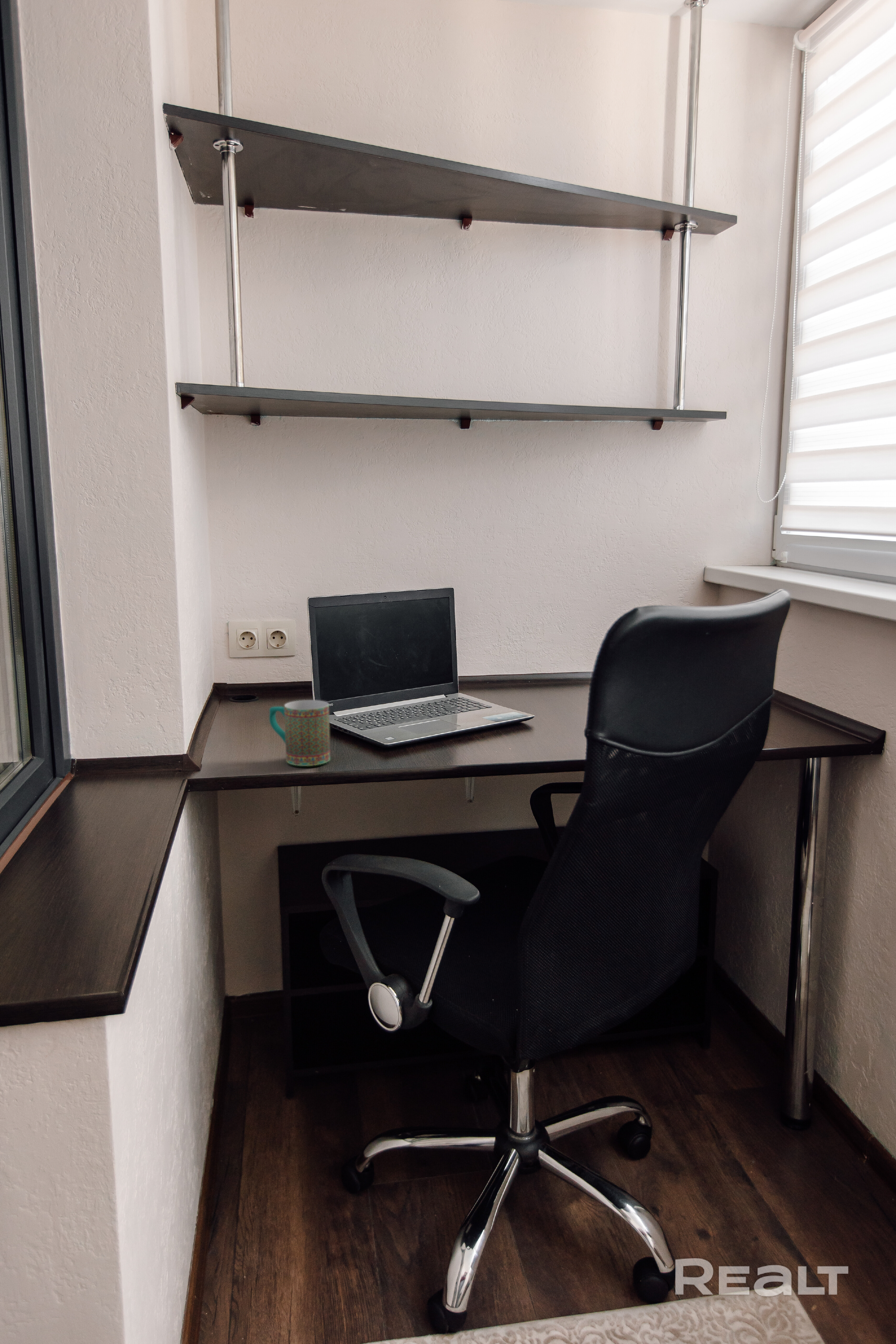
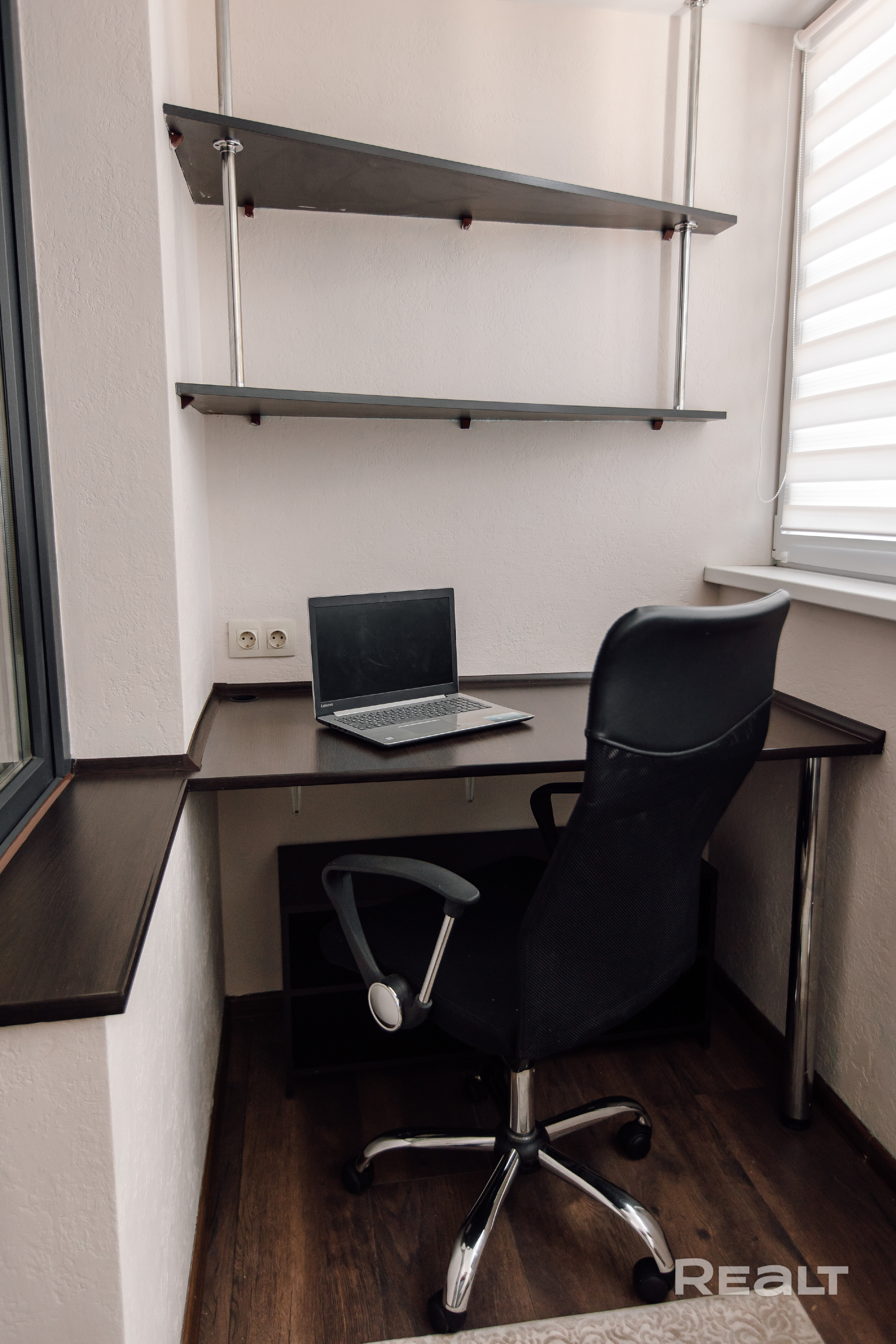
- mug [269,700,331,766]
